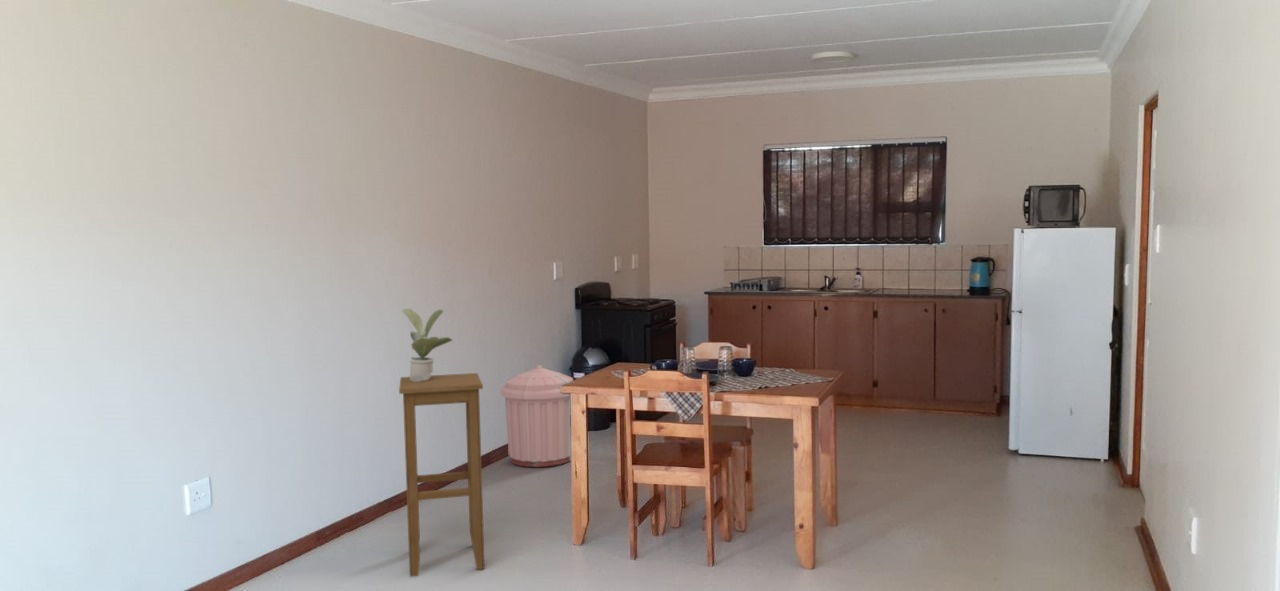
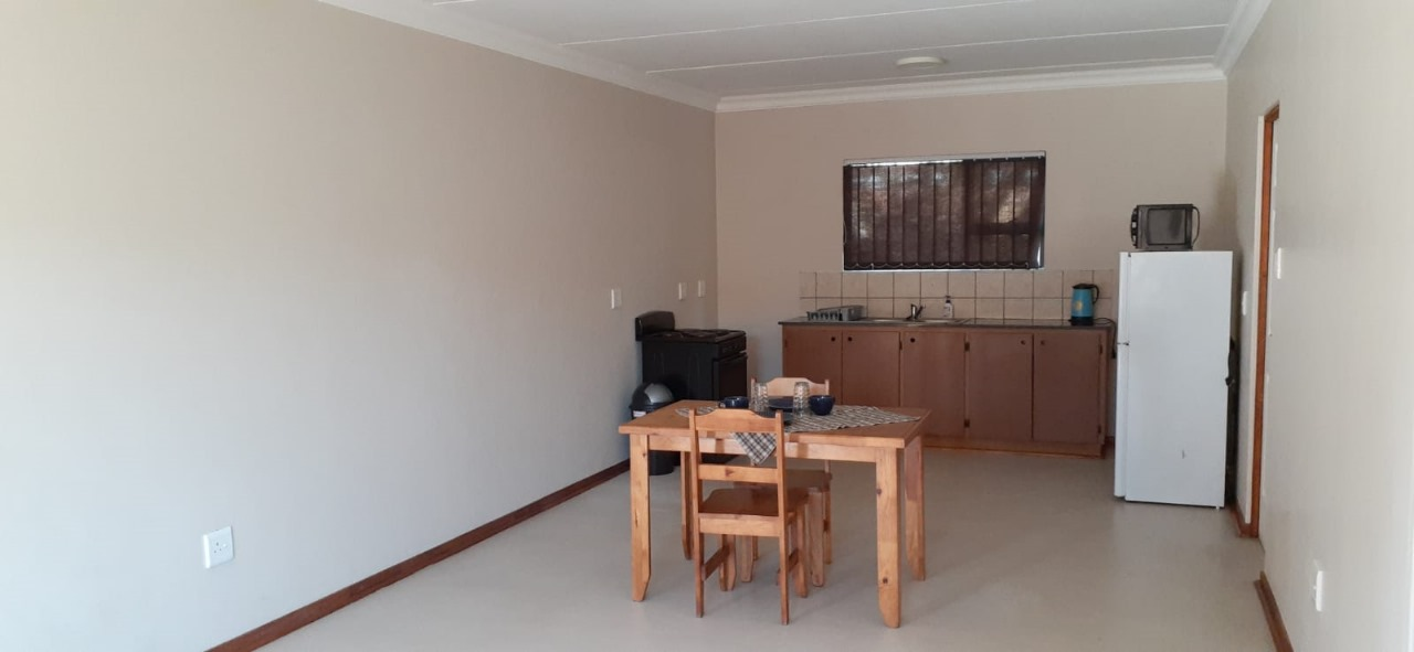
- trash can [500,364,574,468]
- stool [398,372,486,578]
- potted plant [402,308,453,382]
